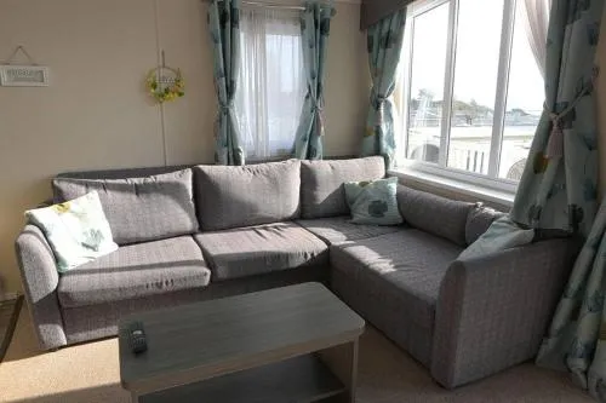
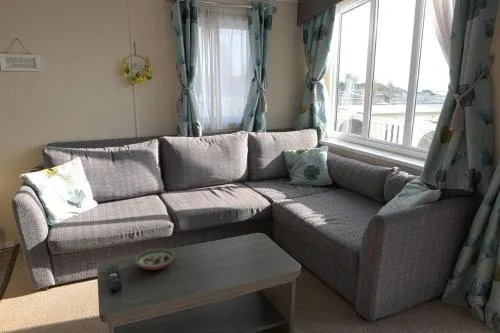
+ decorative bowl [134,248,176,271]
